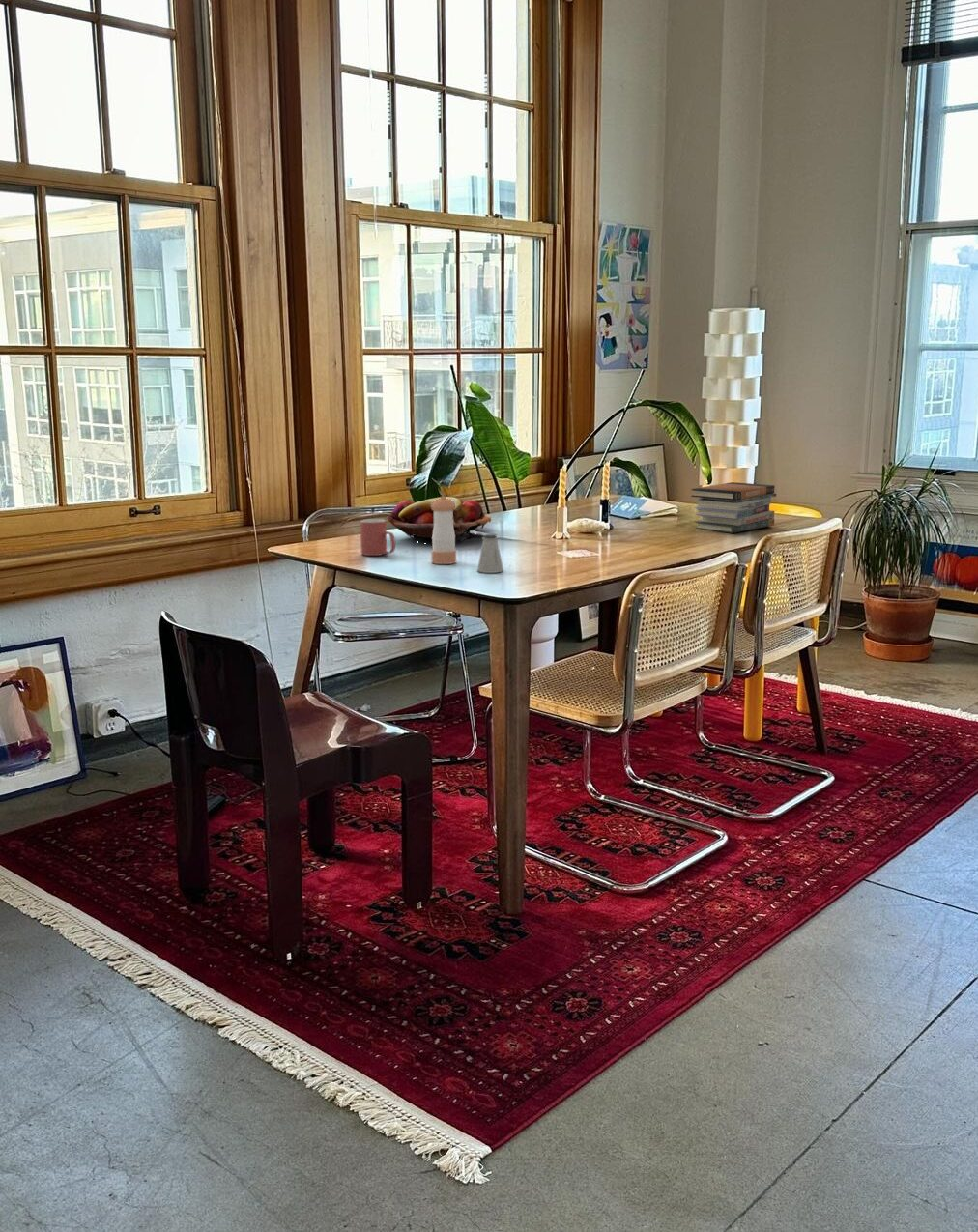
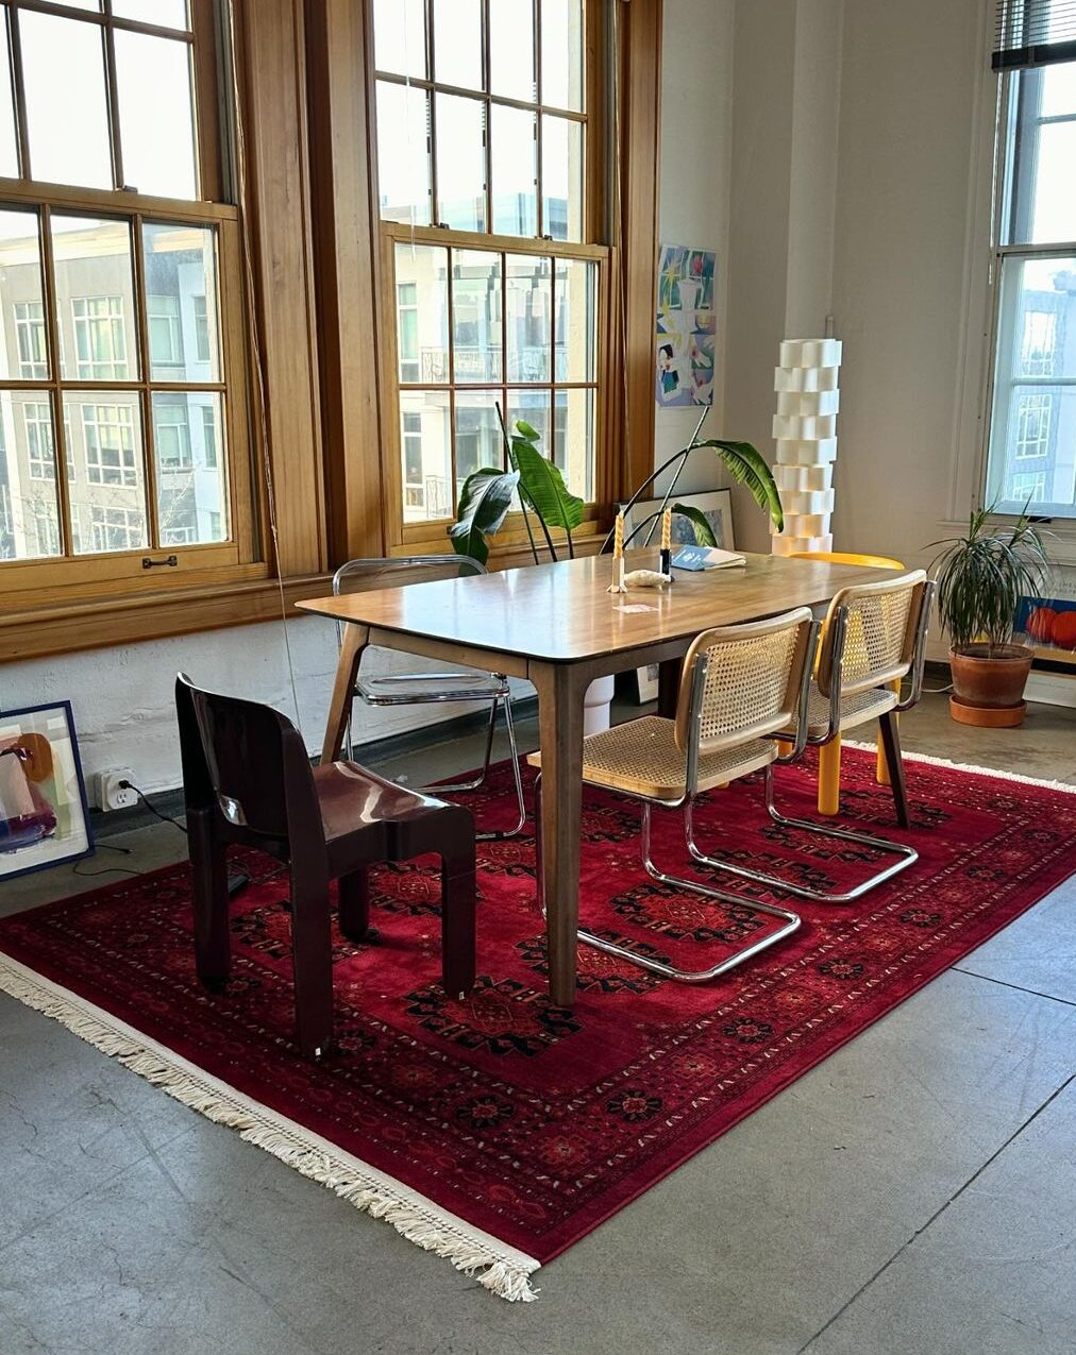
- mug [360,518,396,557]
- pepper shaker [430,496,457,565]
- book stack [690,481,777,534]
- saltshaker [476,533,504,574]
- fruit basket [386,496,492,544]
